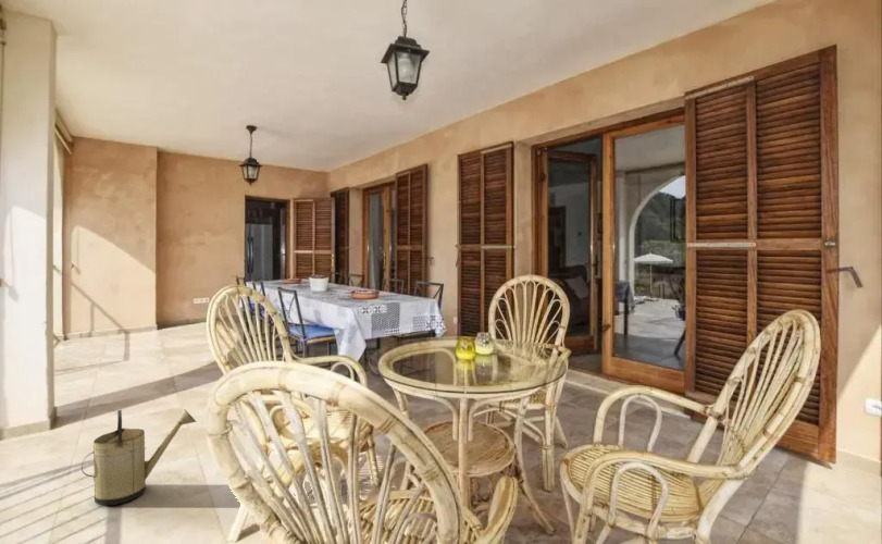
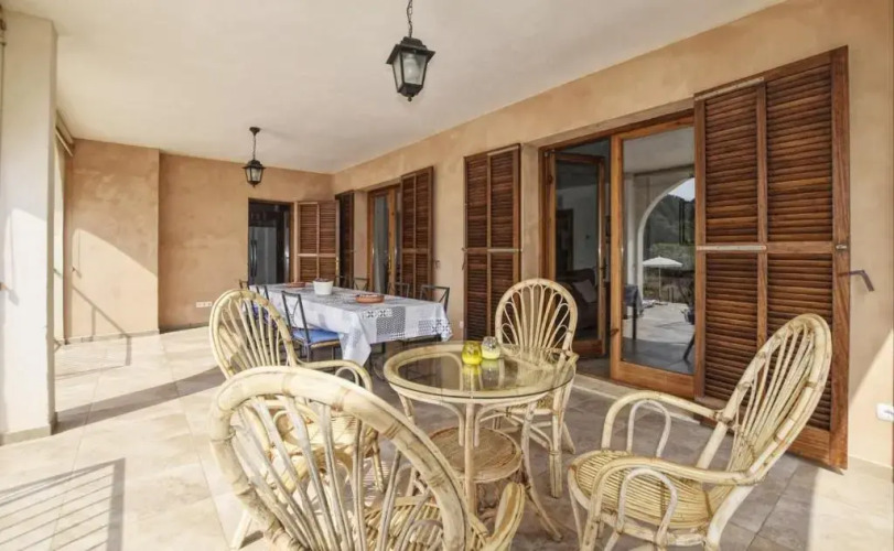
- watering can [80,408,197,506]
